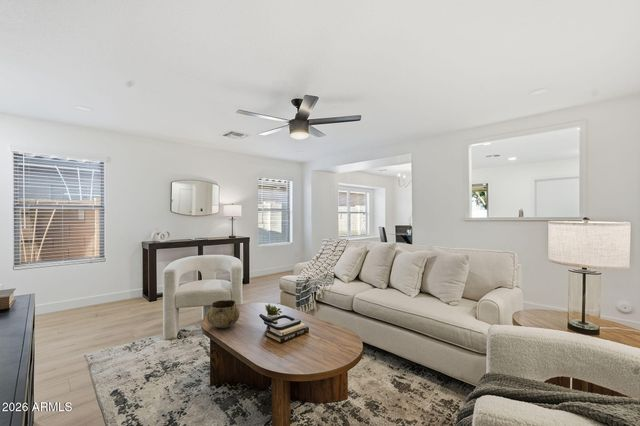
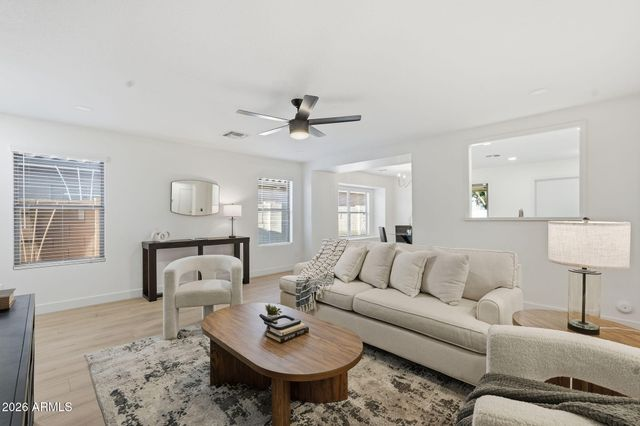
- decorative bowl [206,299,241,329]
